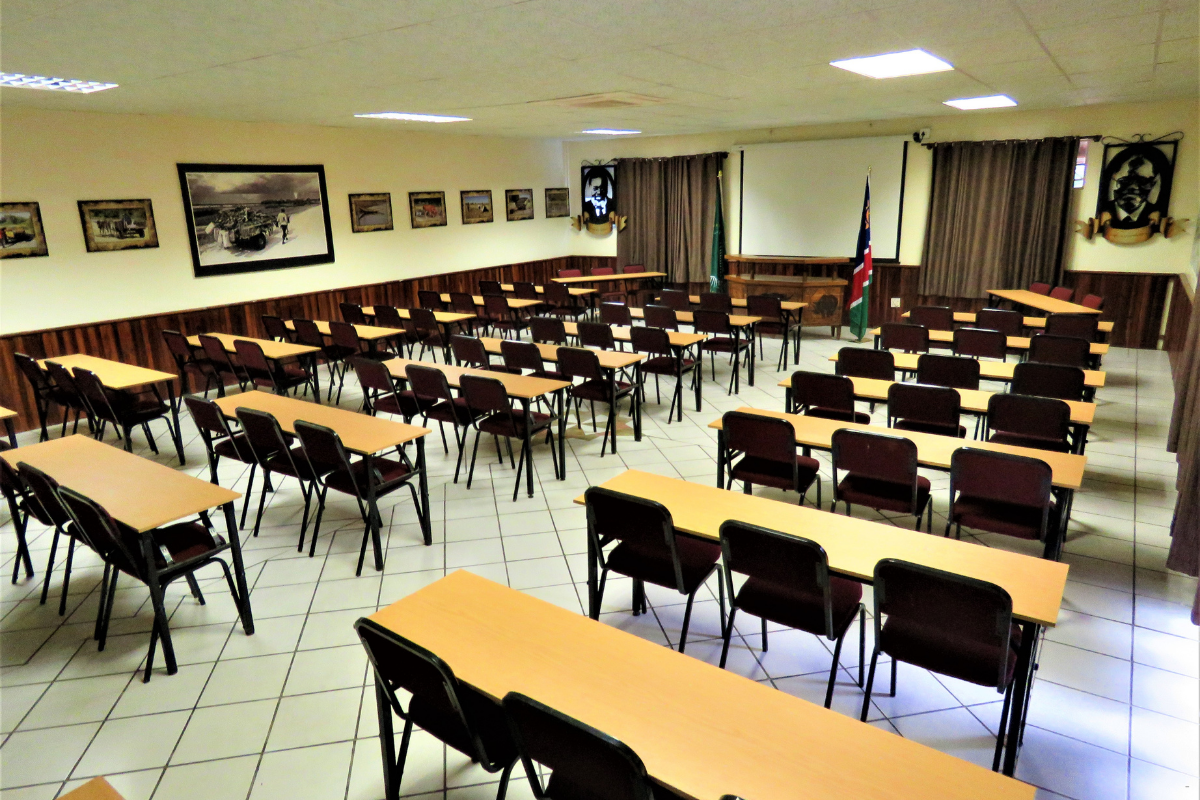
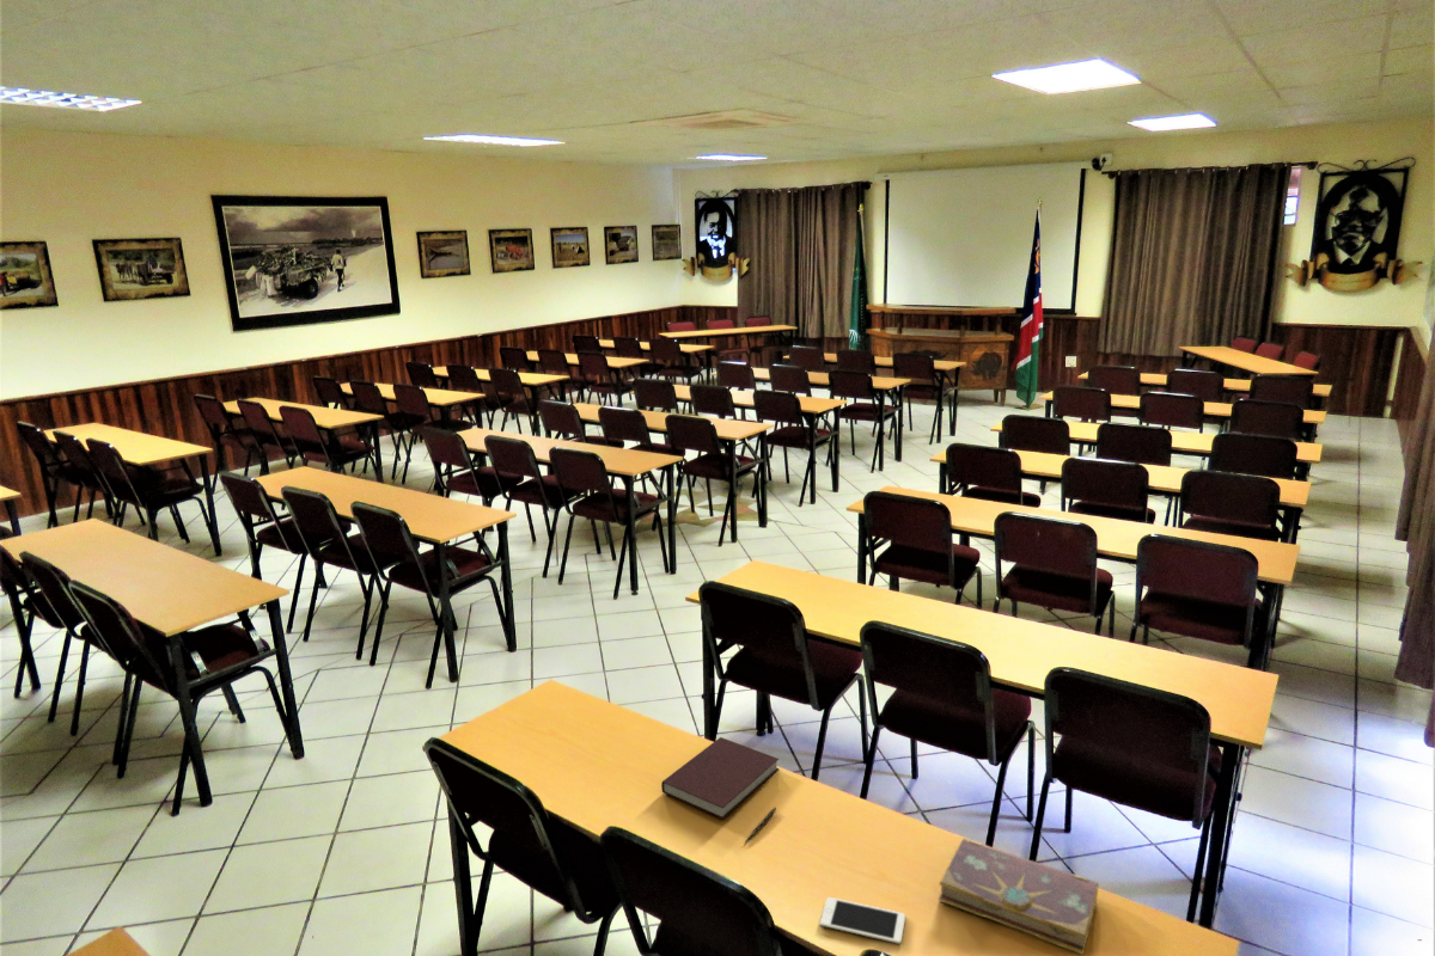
+ cell phone [819,896,906,945]
+ book [938,838,1100,956]
+ notebook [660,736,780,820]
+ pen [743,807,777,845]
